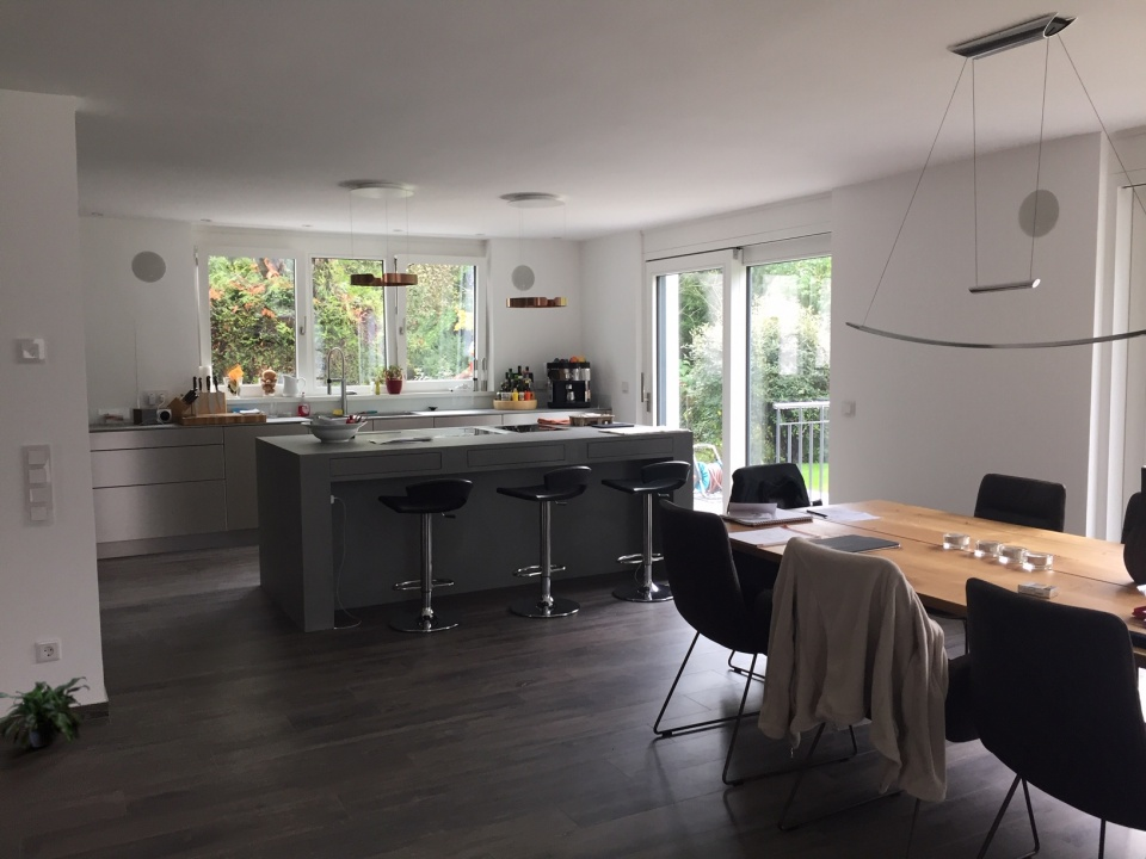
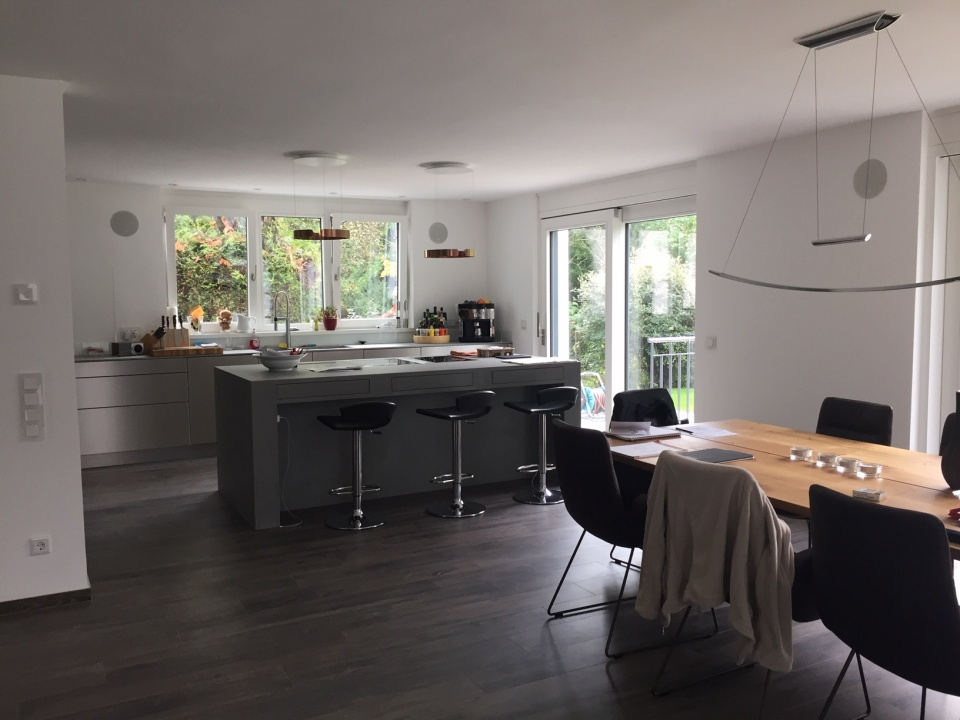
- potted plant [0,675,91,749]
